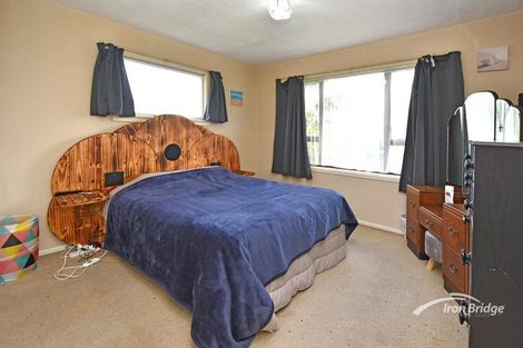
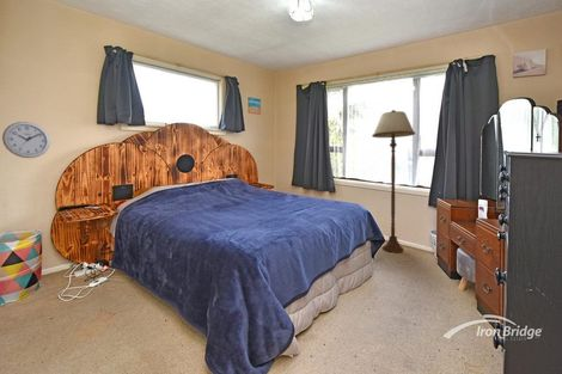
+ wall clock [1,121,51,159]
+ floor lamp [371,109,416,253]
